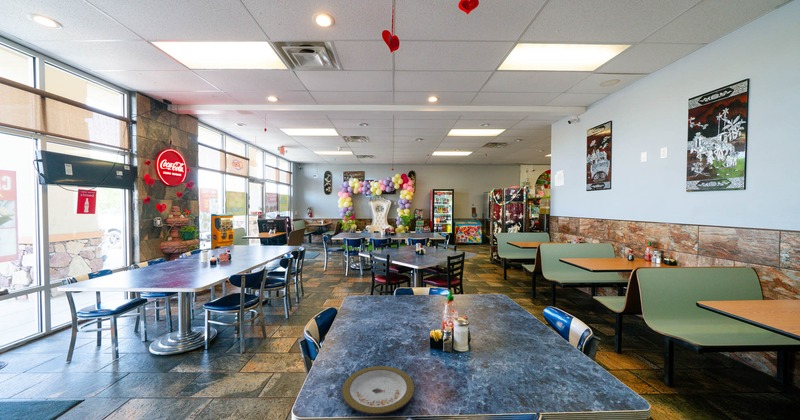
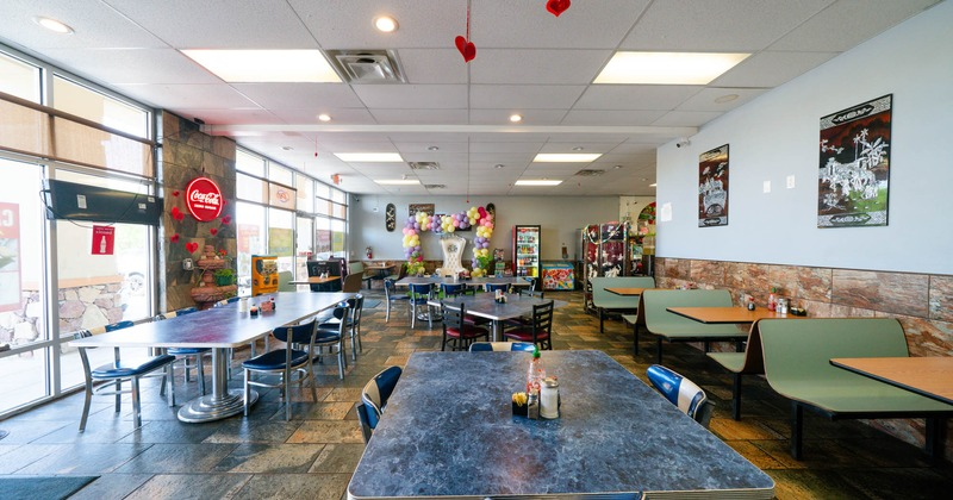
- plate [341,365,415,415]
